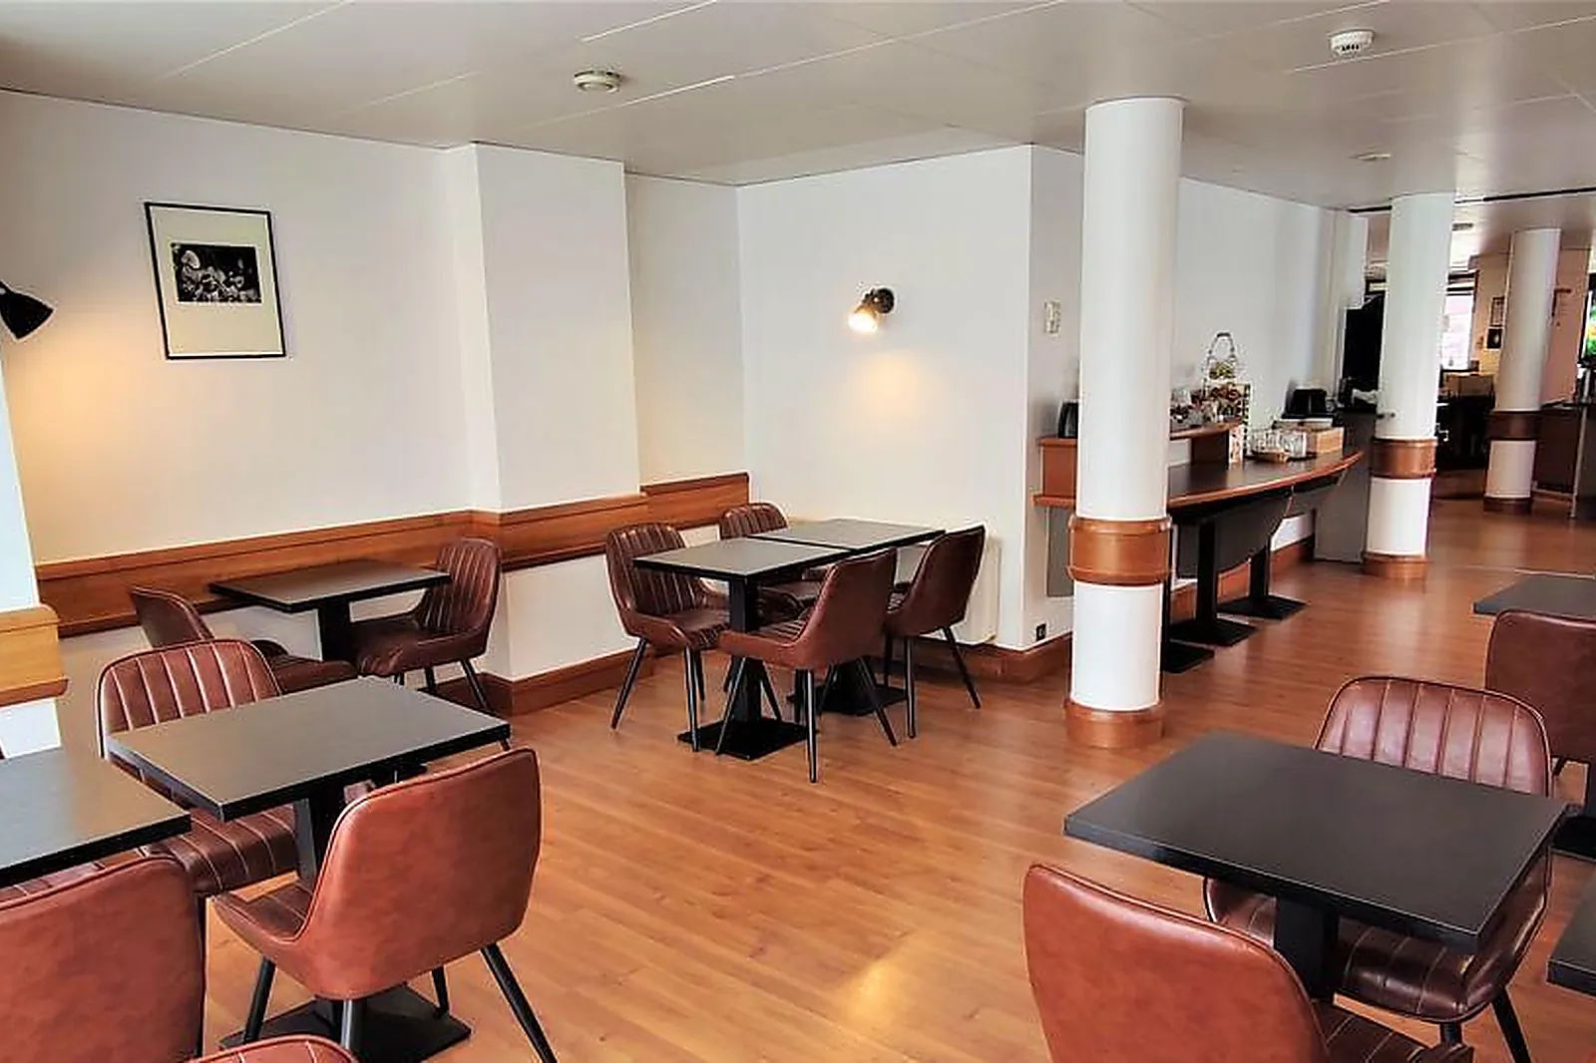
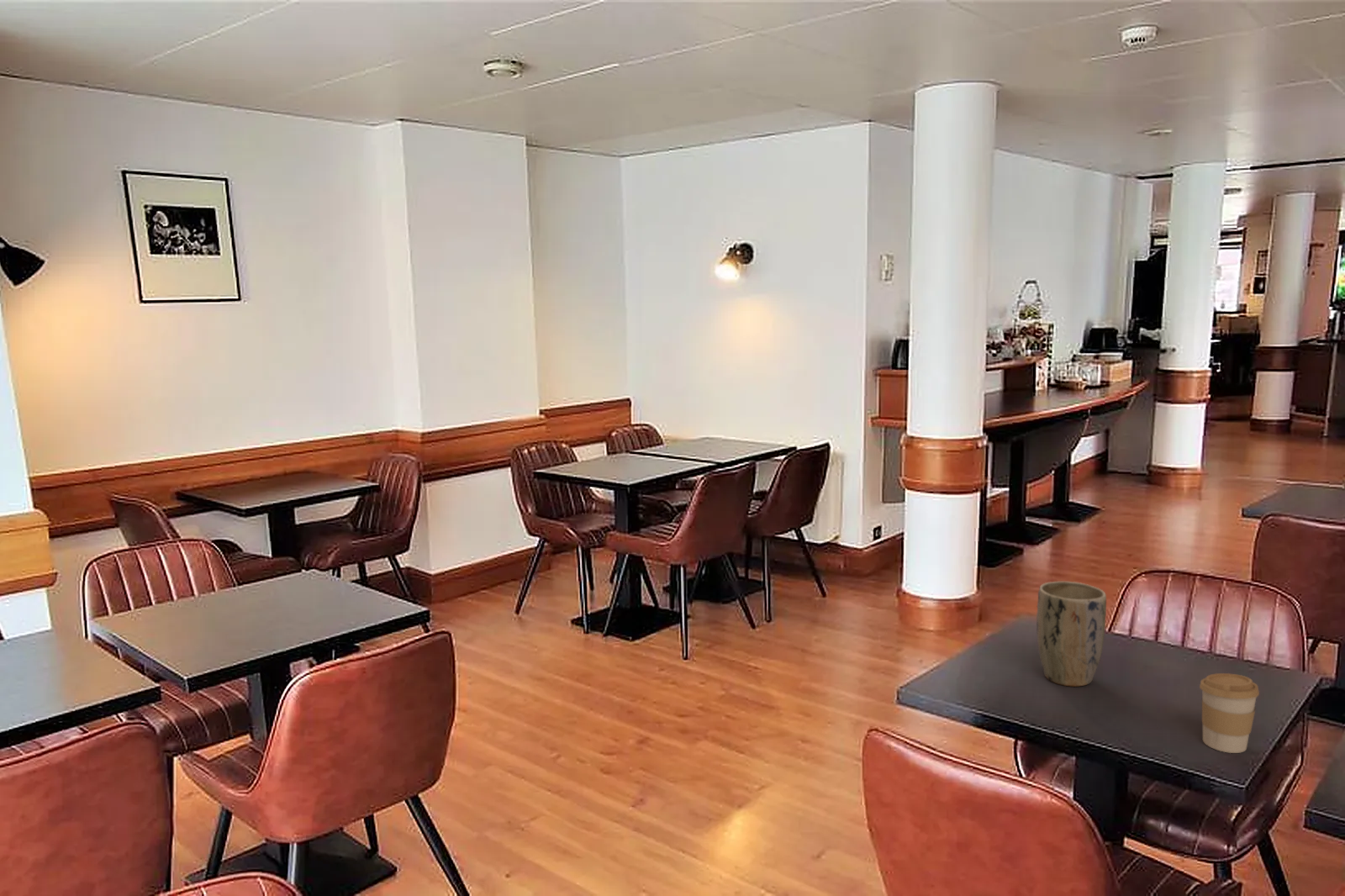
+ coffee cup [1199,672,1260,754]
+ plant pot [1036,581,1107,688]
